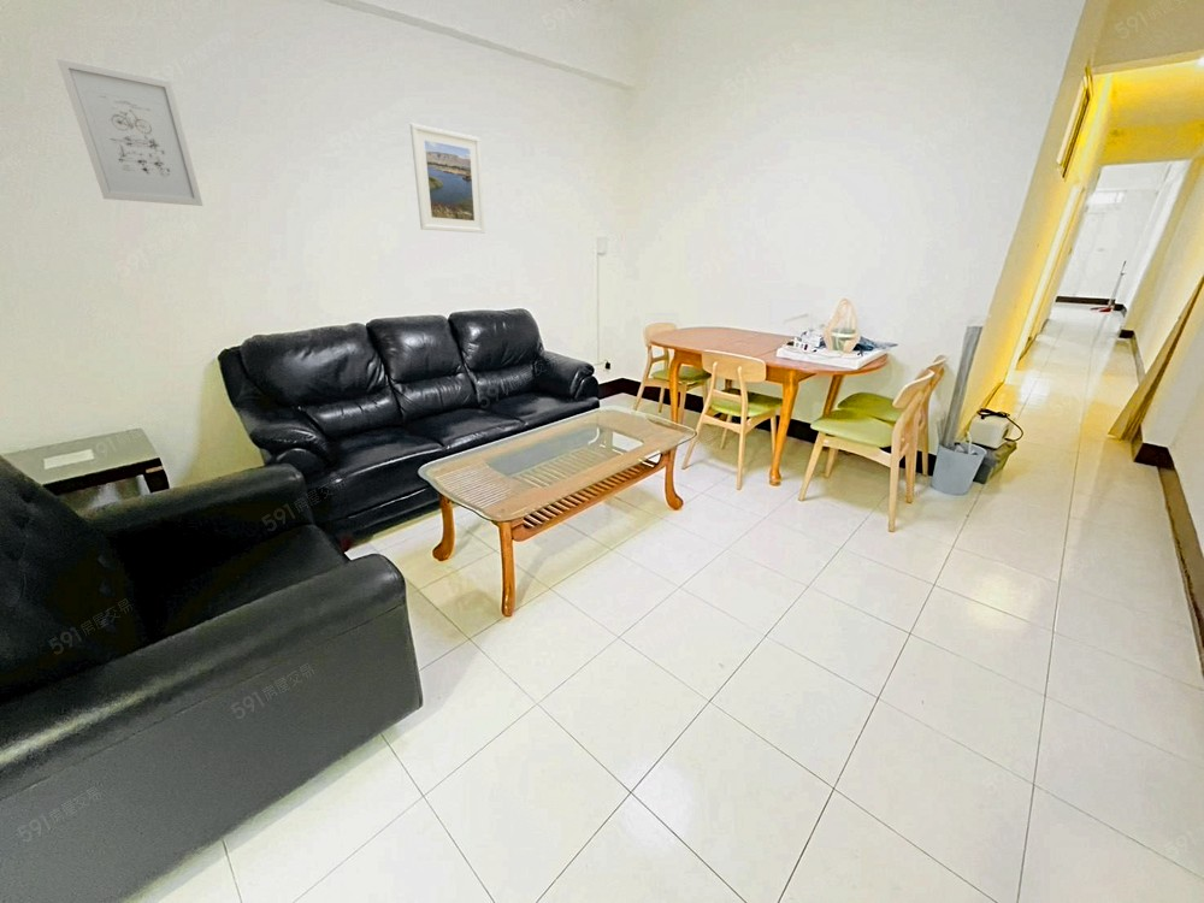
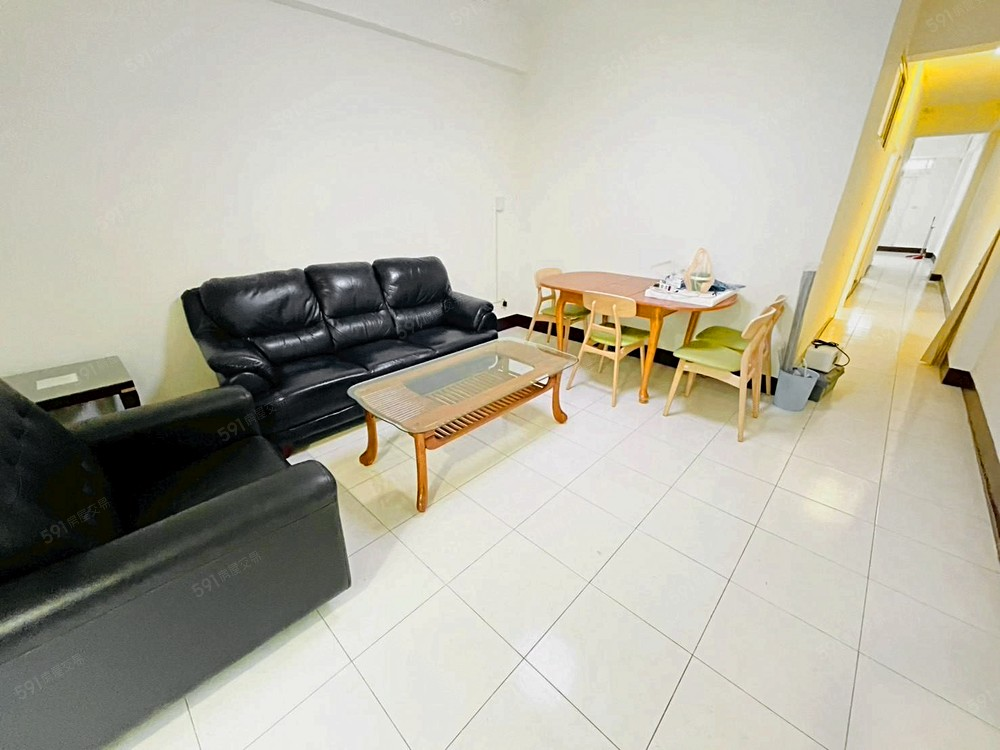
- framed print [409,122,486,235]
- wall art [55,57,205,207]
